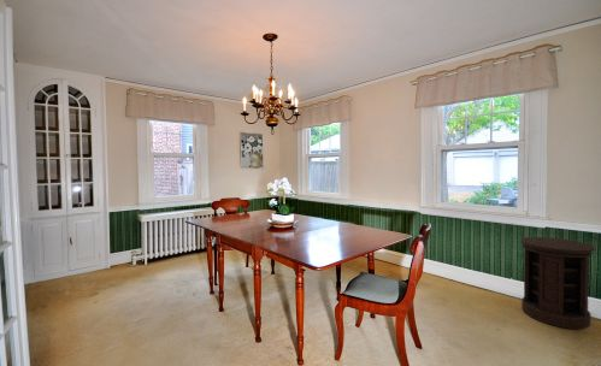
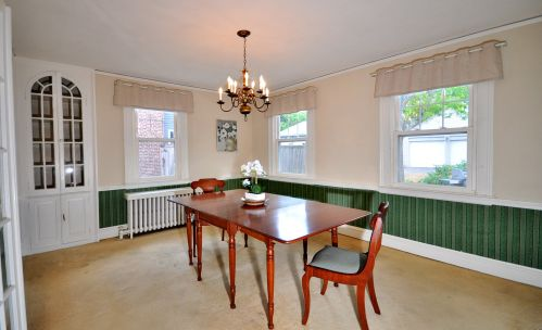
- side table [519,236,596,330]
